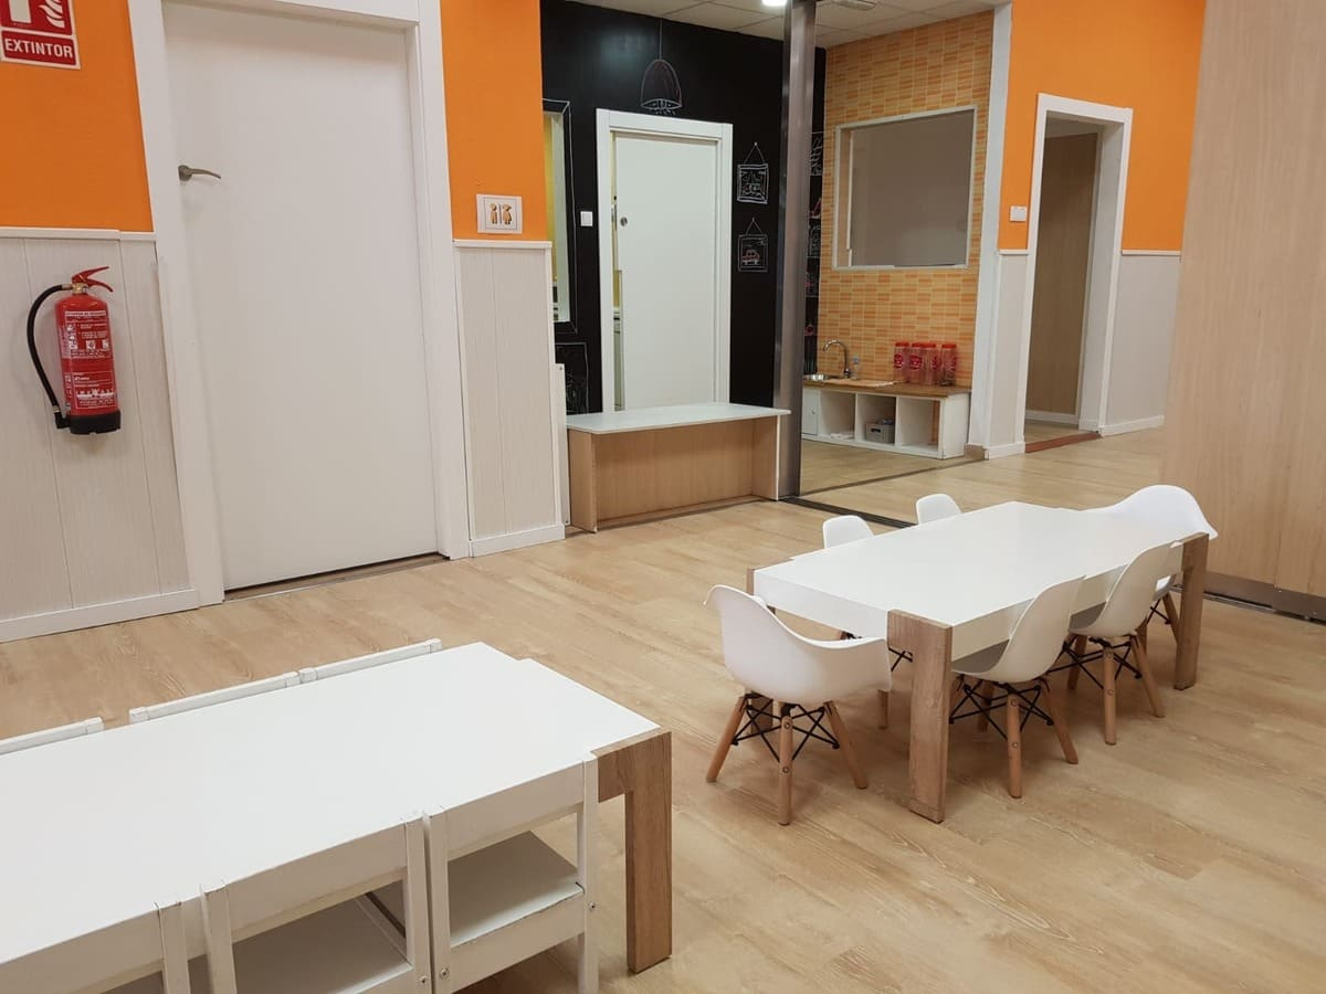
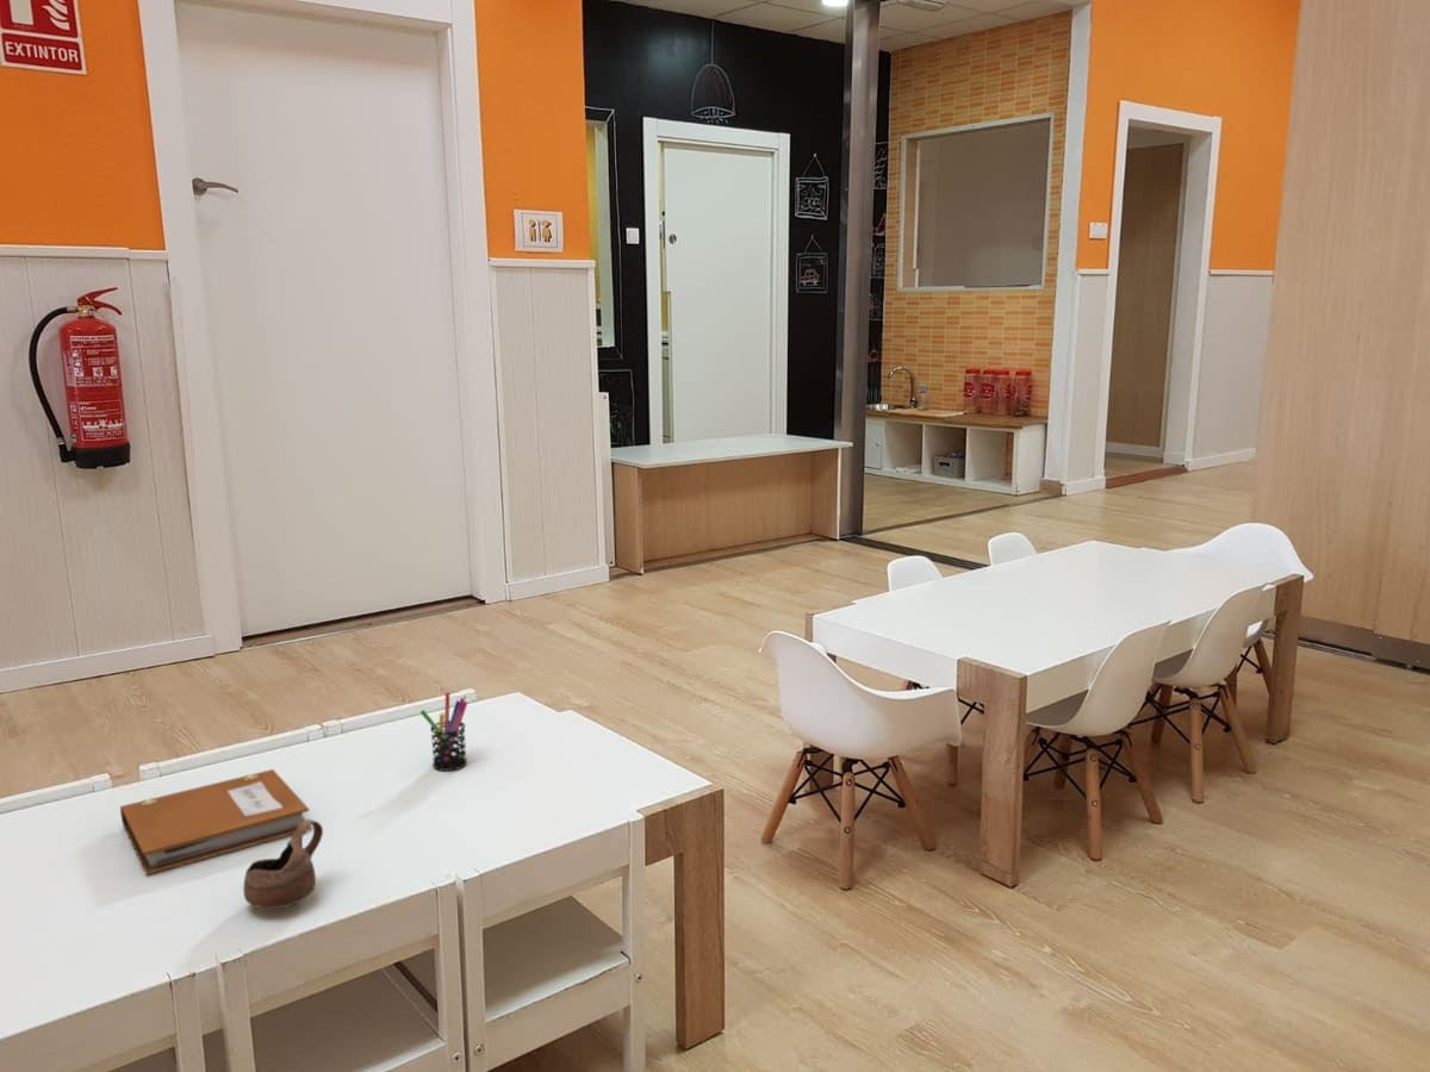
+ cup [242,818,324,910]
+ notebook [119,768,312,875]
+ pen holder [419,692,468,772]
